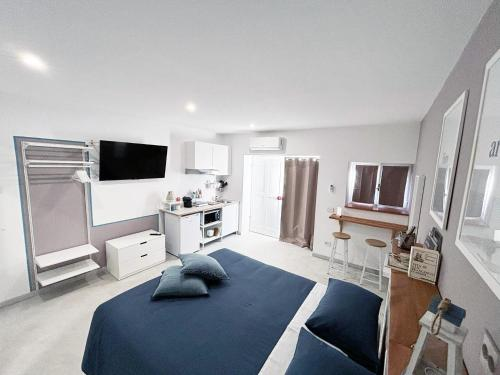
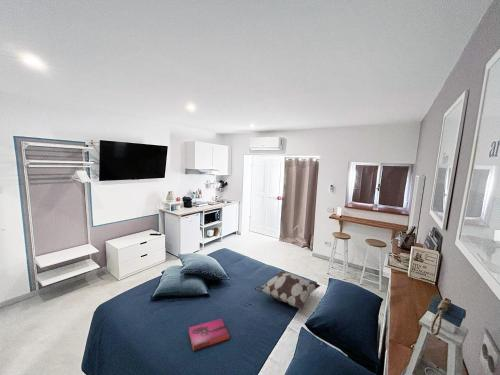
+ hardback book [188,318,230,352]
+ decorative pillow [254,270,321,310]
